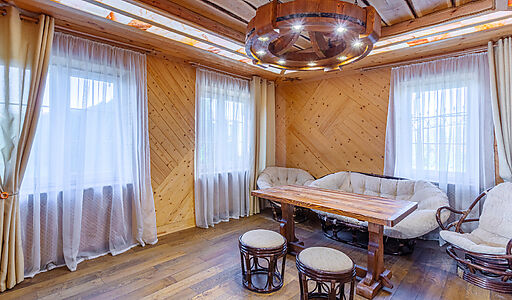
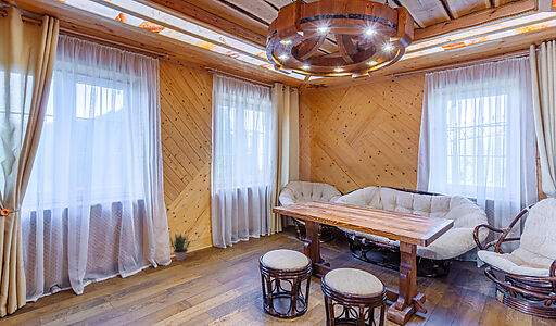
+ potted plant [169,233,191,262]
